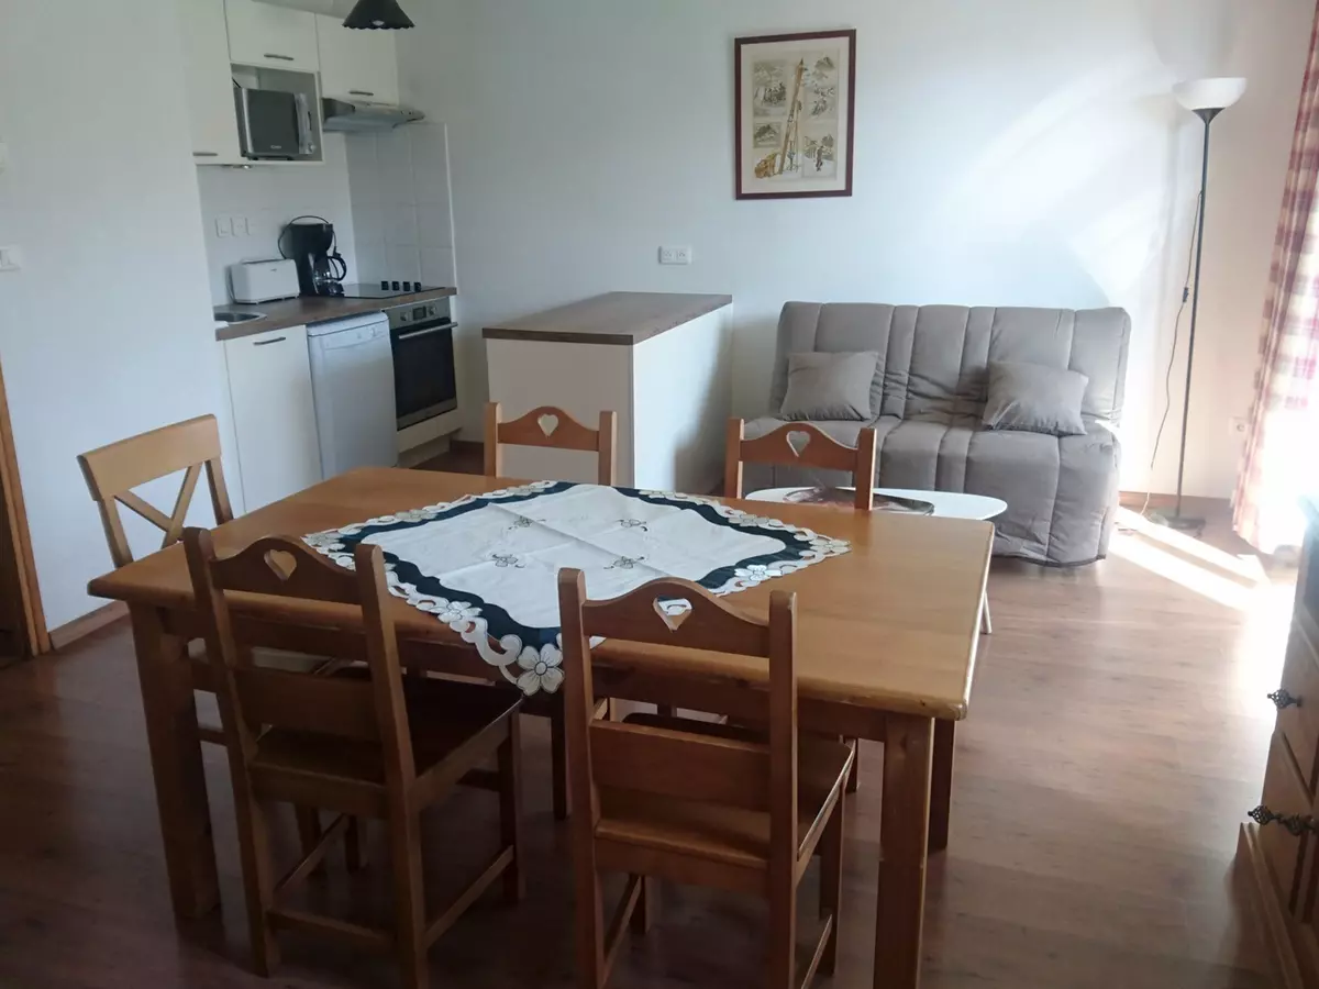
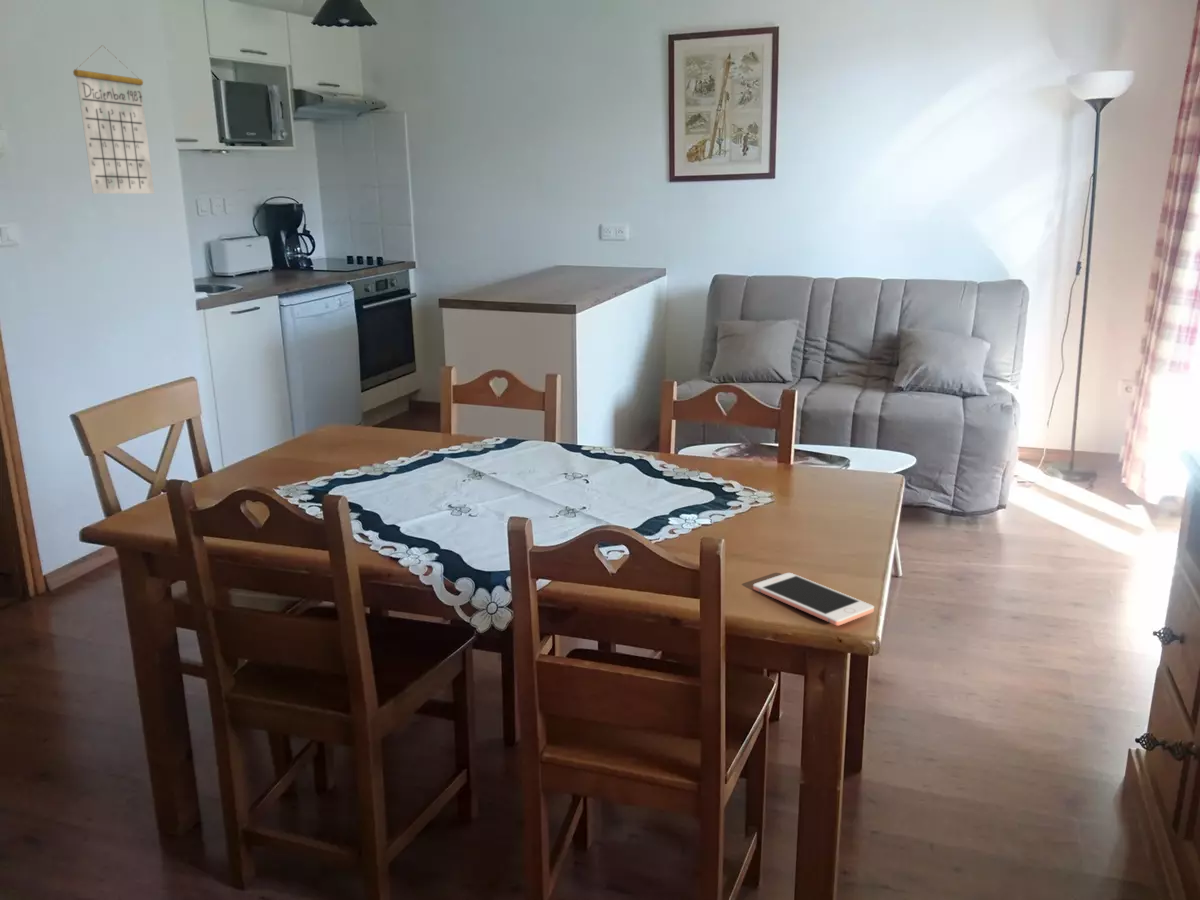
+ cell phone [752,572,875,627]
+ calendar [72,44,155,195]
